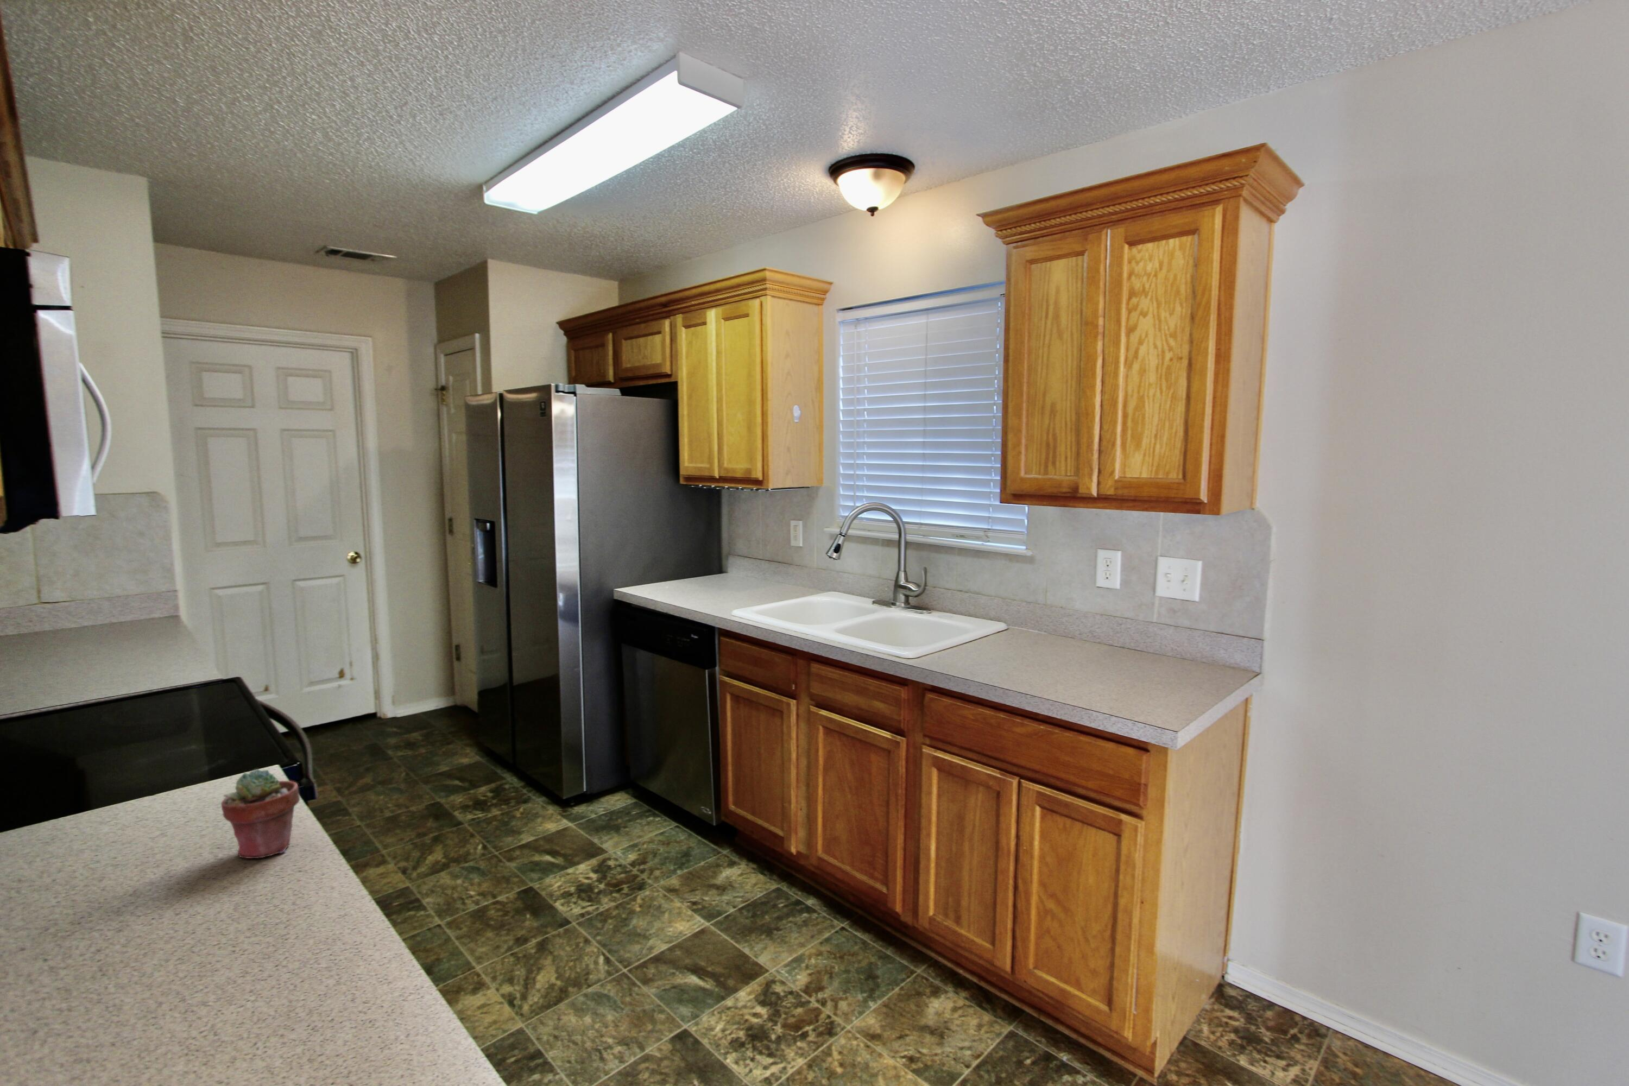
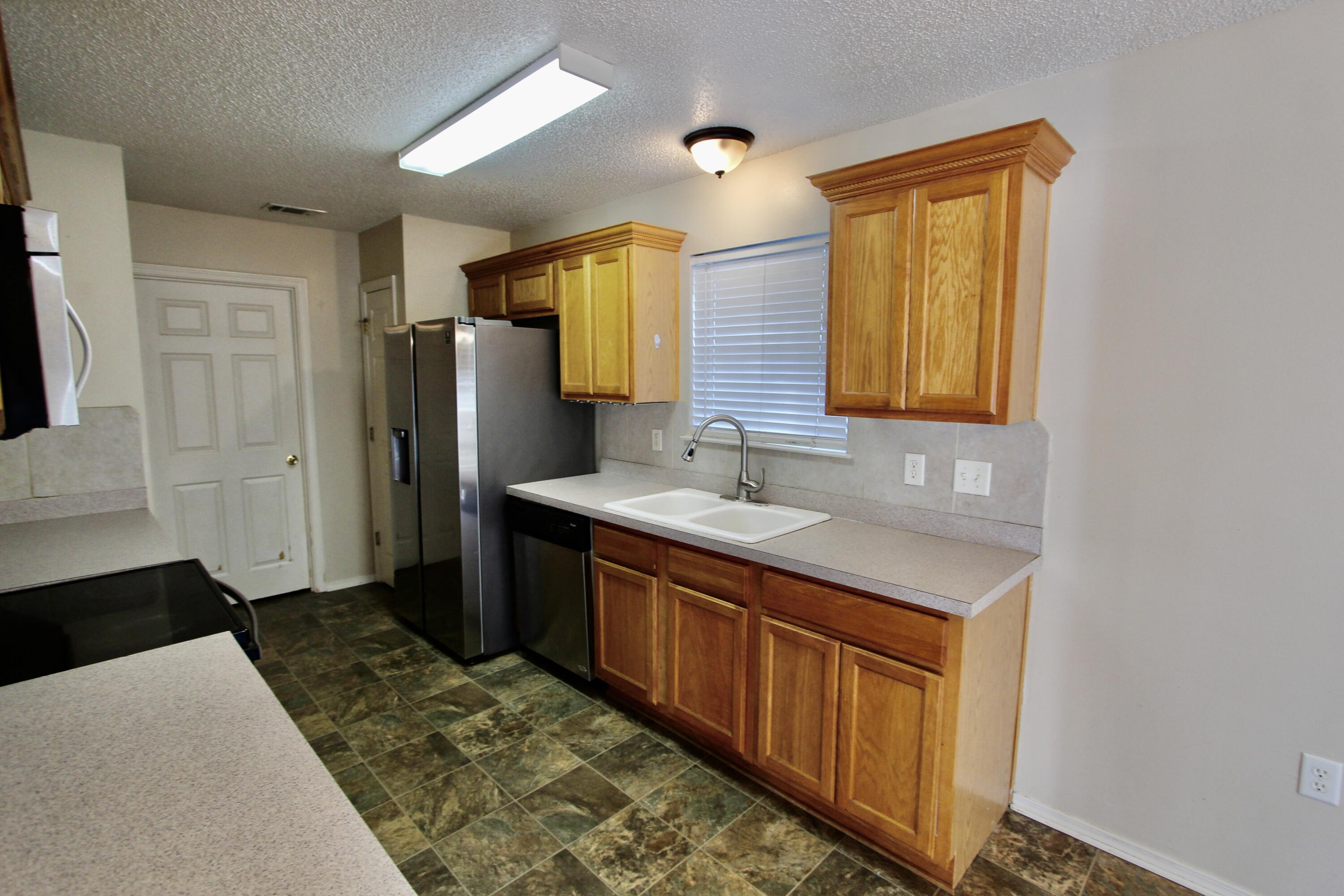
- potted succulent [221,768,301,859]
